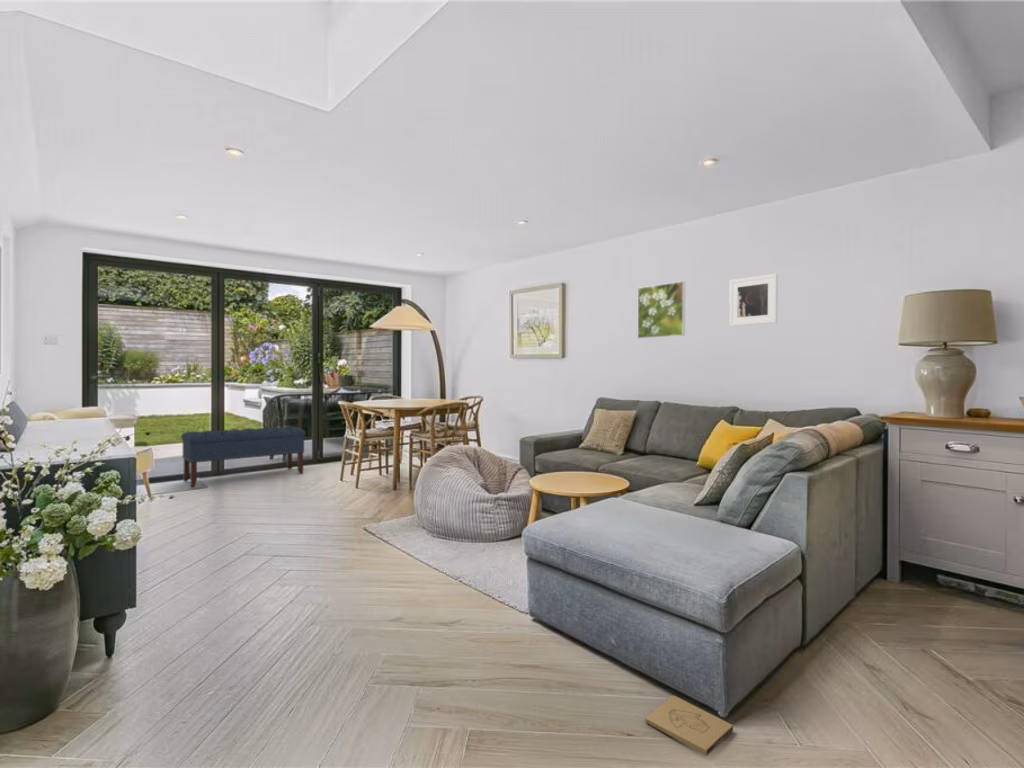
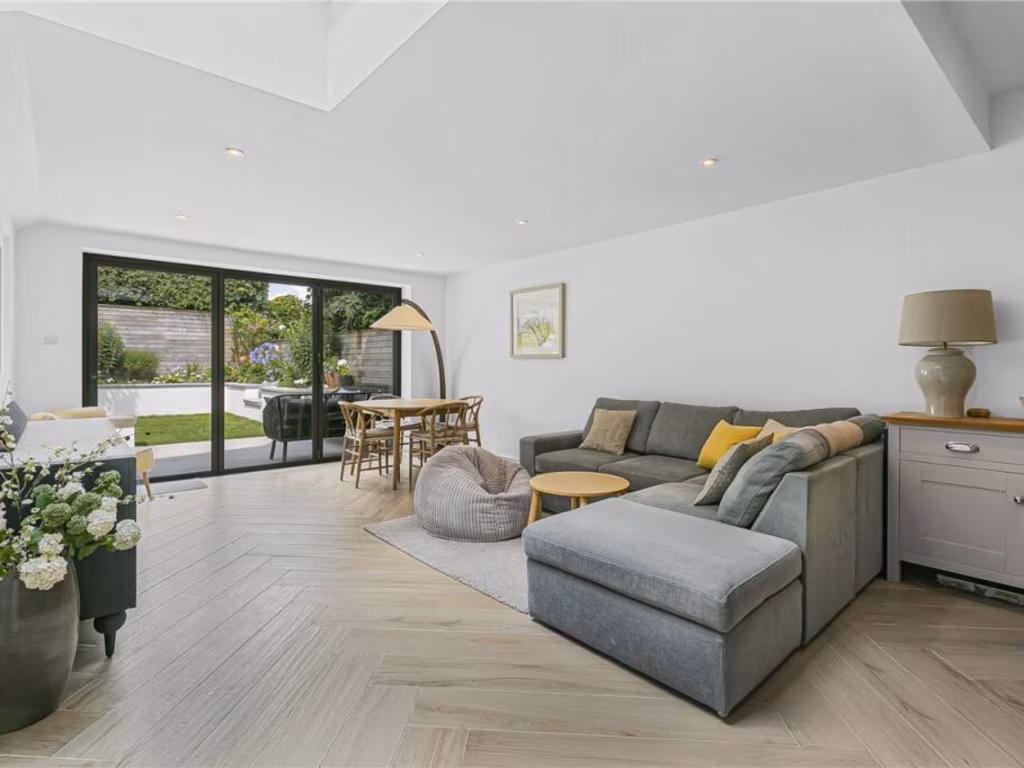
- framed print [637,280,686,340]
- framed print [728,273,779,327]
- bench [180,425,306,489]
- box [644,695,734,757]
